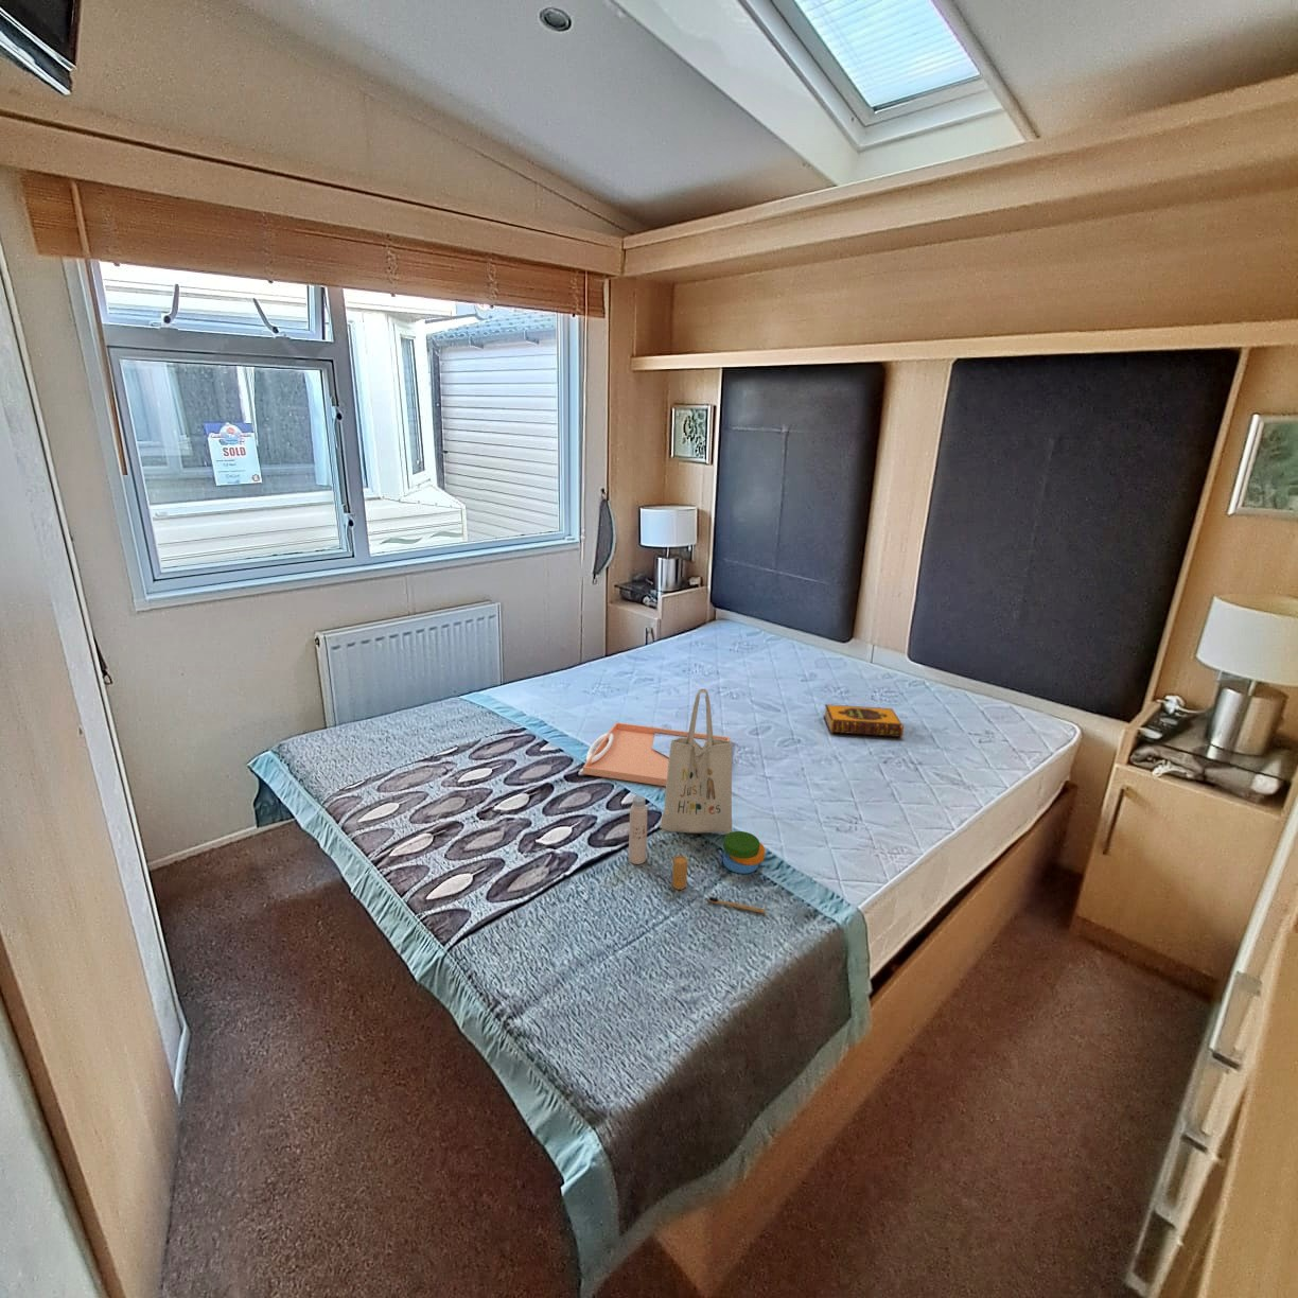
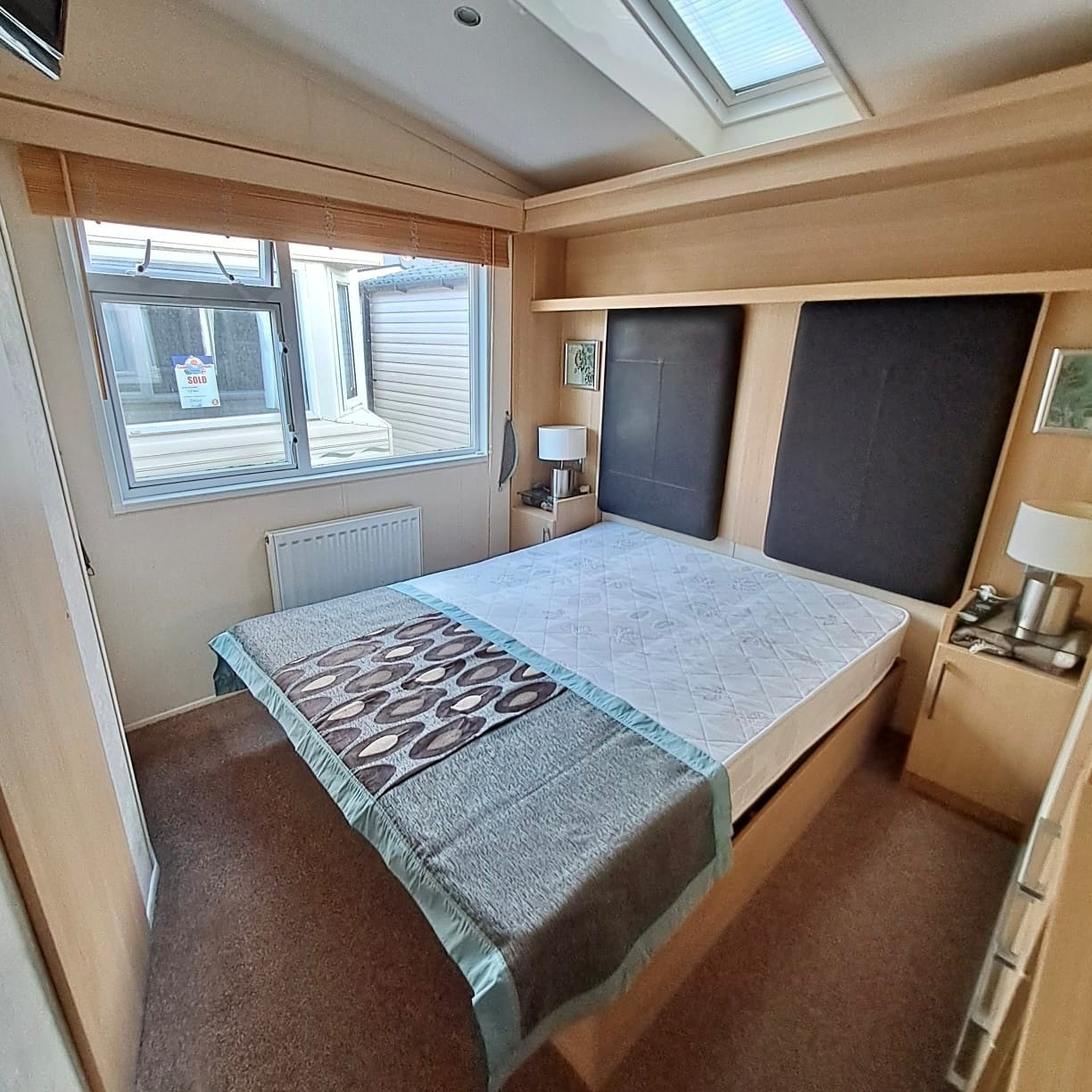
- hardback book [823,704,905,738]
- serving tray [582,722,731,787]
- tote bag [628,688,767,914]
